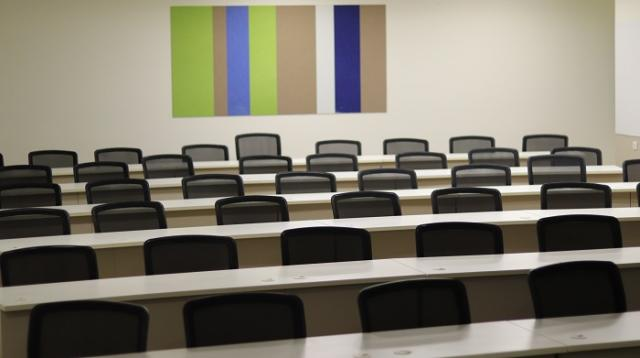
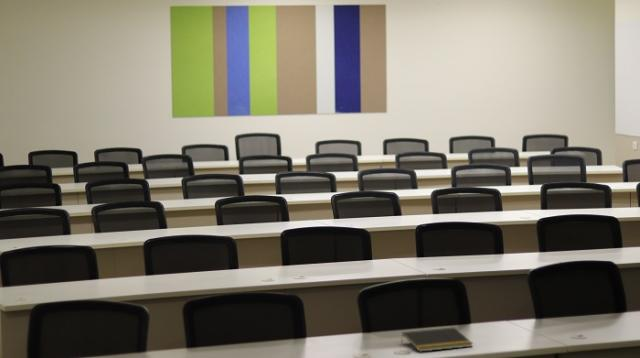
+ notepad [400,327,474,353]
